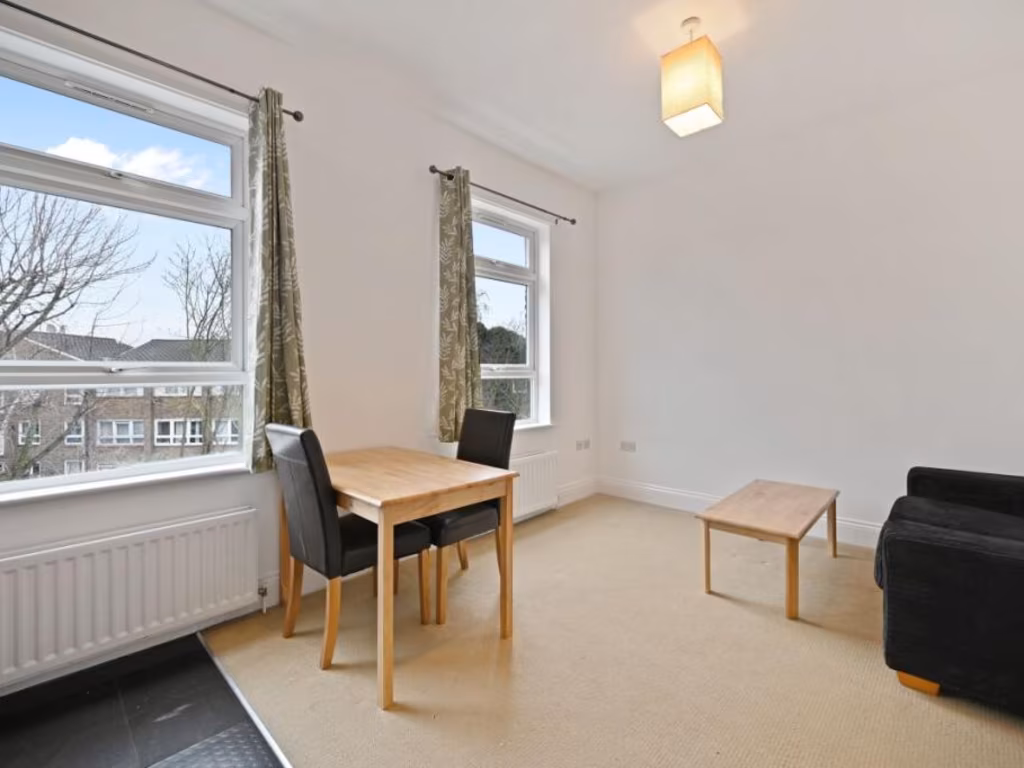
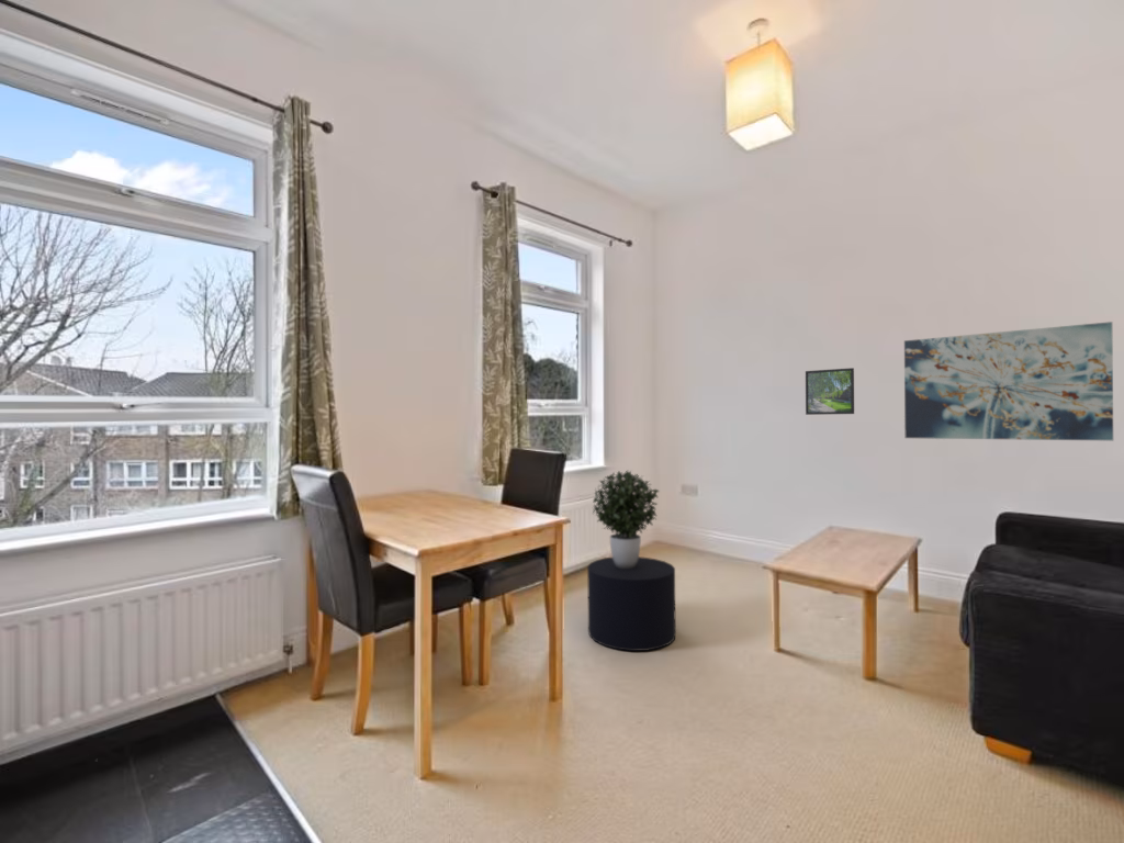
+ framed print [805,367,855,416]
+ wall art [903,321,1114,441]
+ potted plant [592,469,661,569]
+ stool [586,555,677,652]
